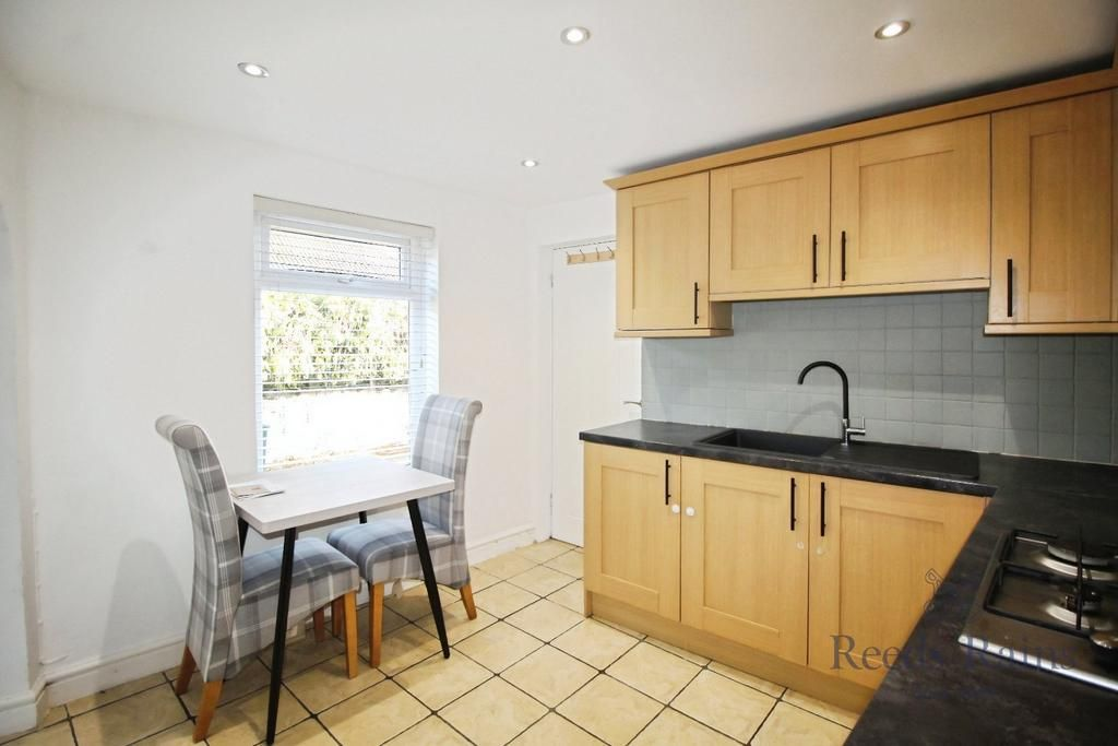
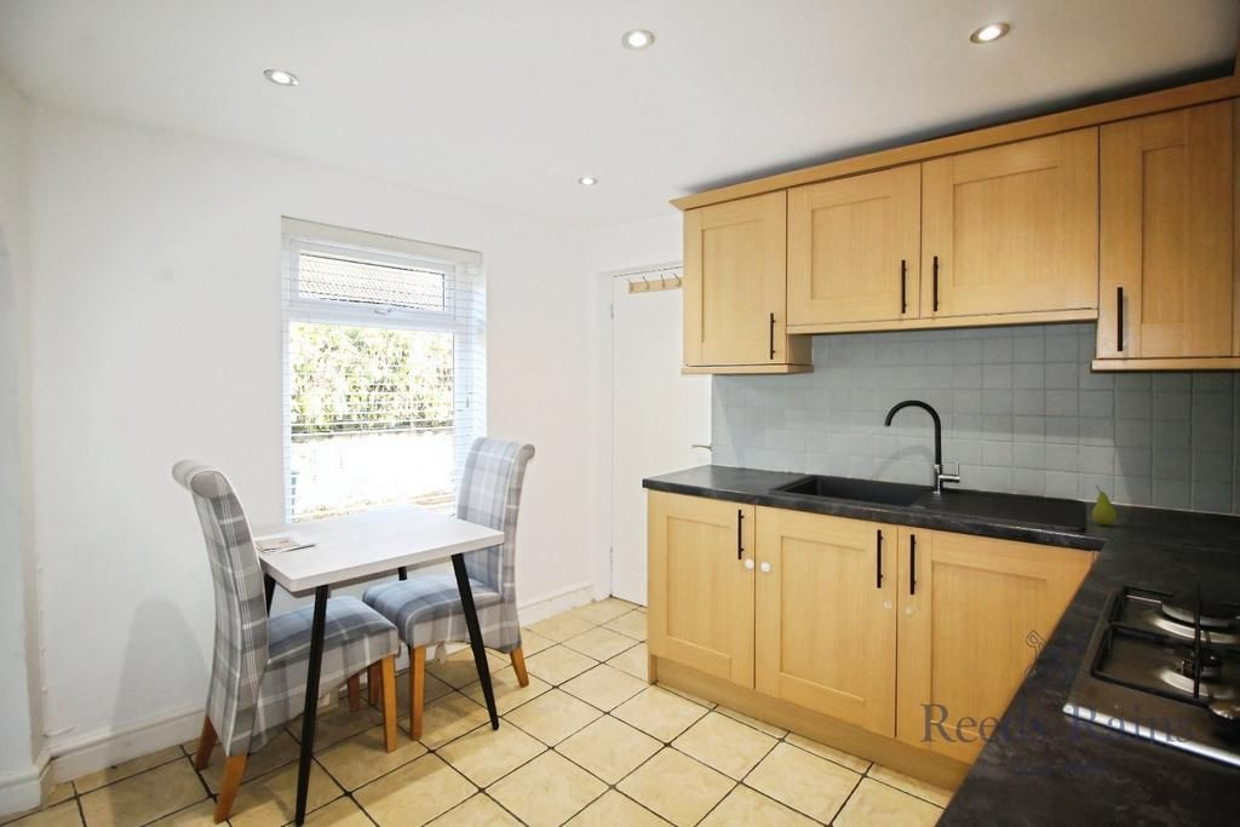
+ fruit [1091,484,1118,527]
